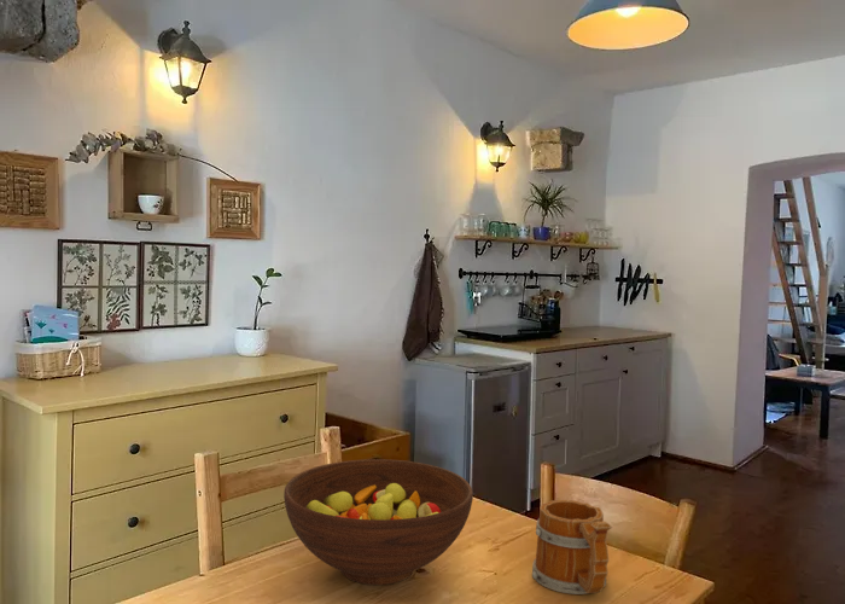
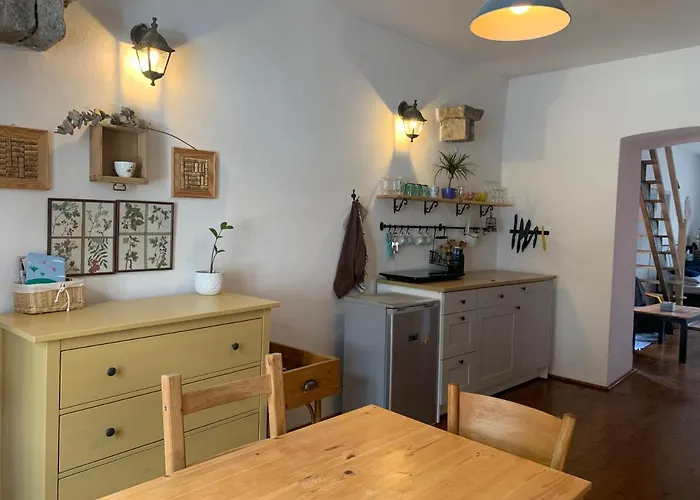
- fruit bowl [282,458,474,586]
- mug [531,499,613,596]
